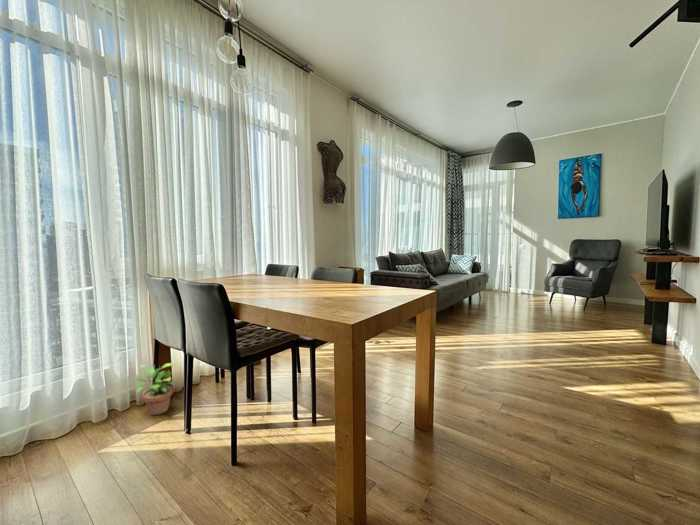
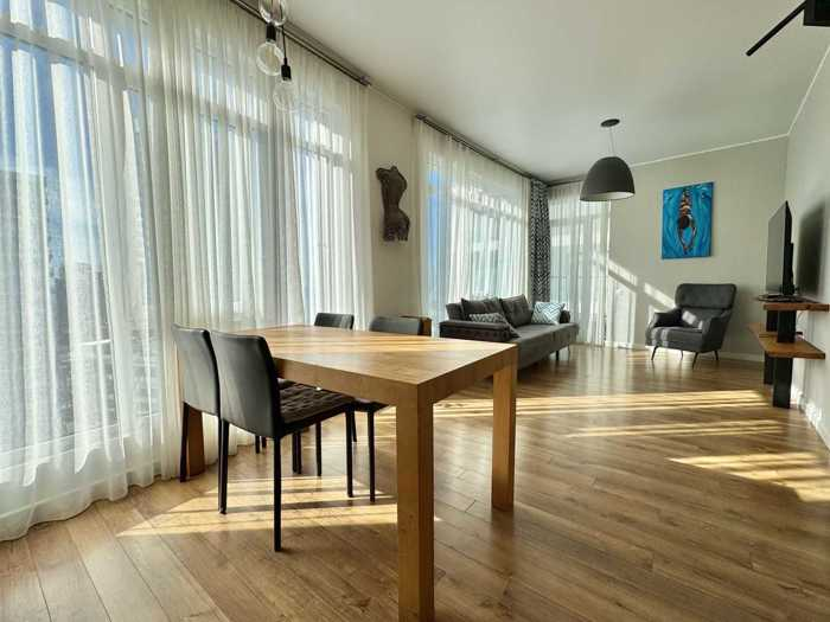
- potted plant [134,362,176,416]
